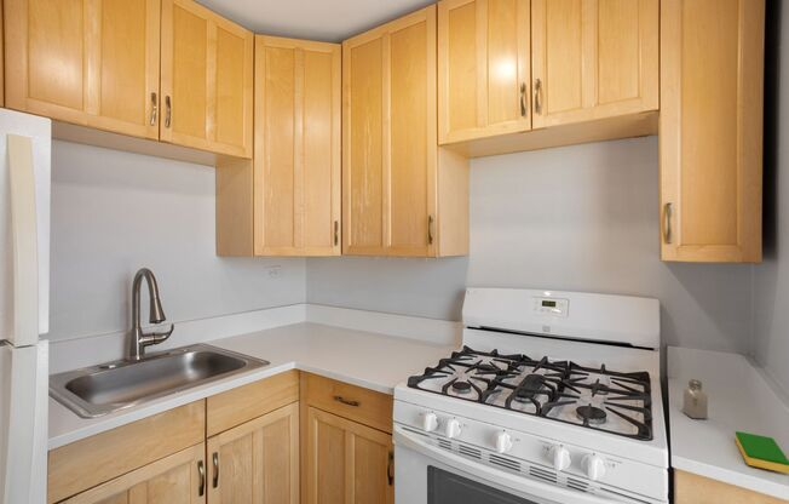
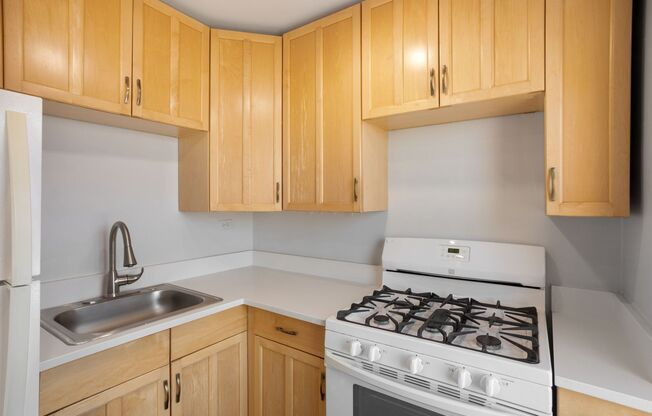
- saltshaker [683,378,709,419]
- dish sponge [735,430,789,475]
